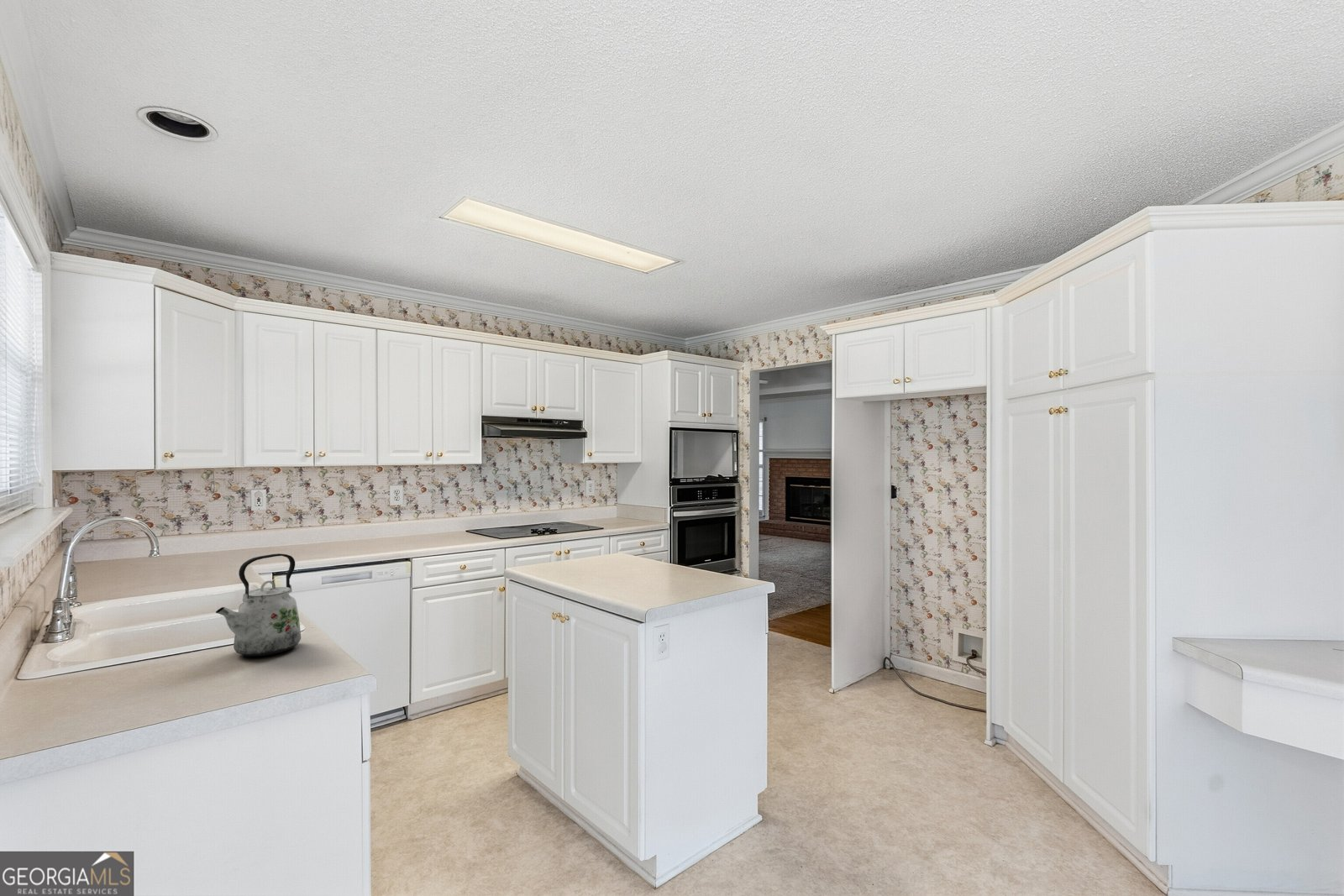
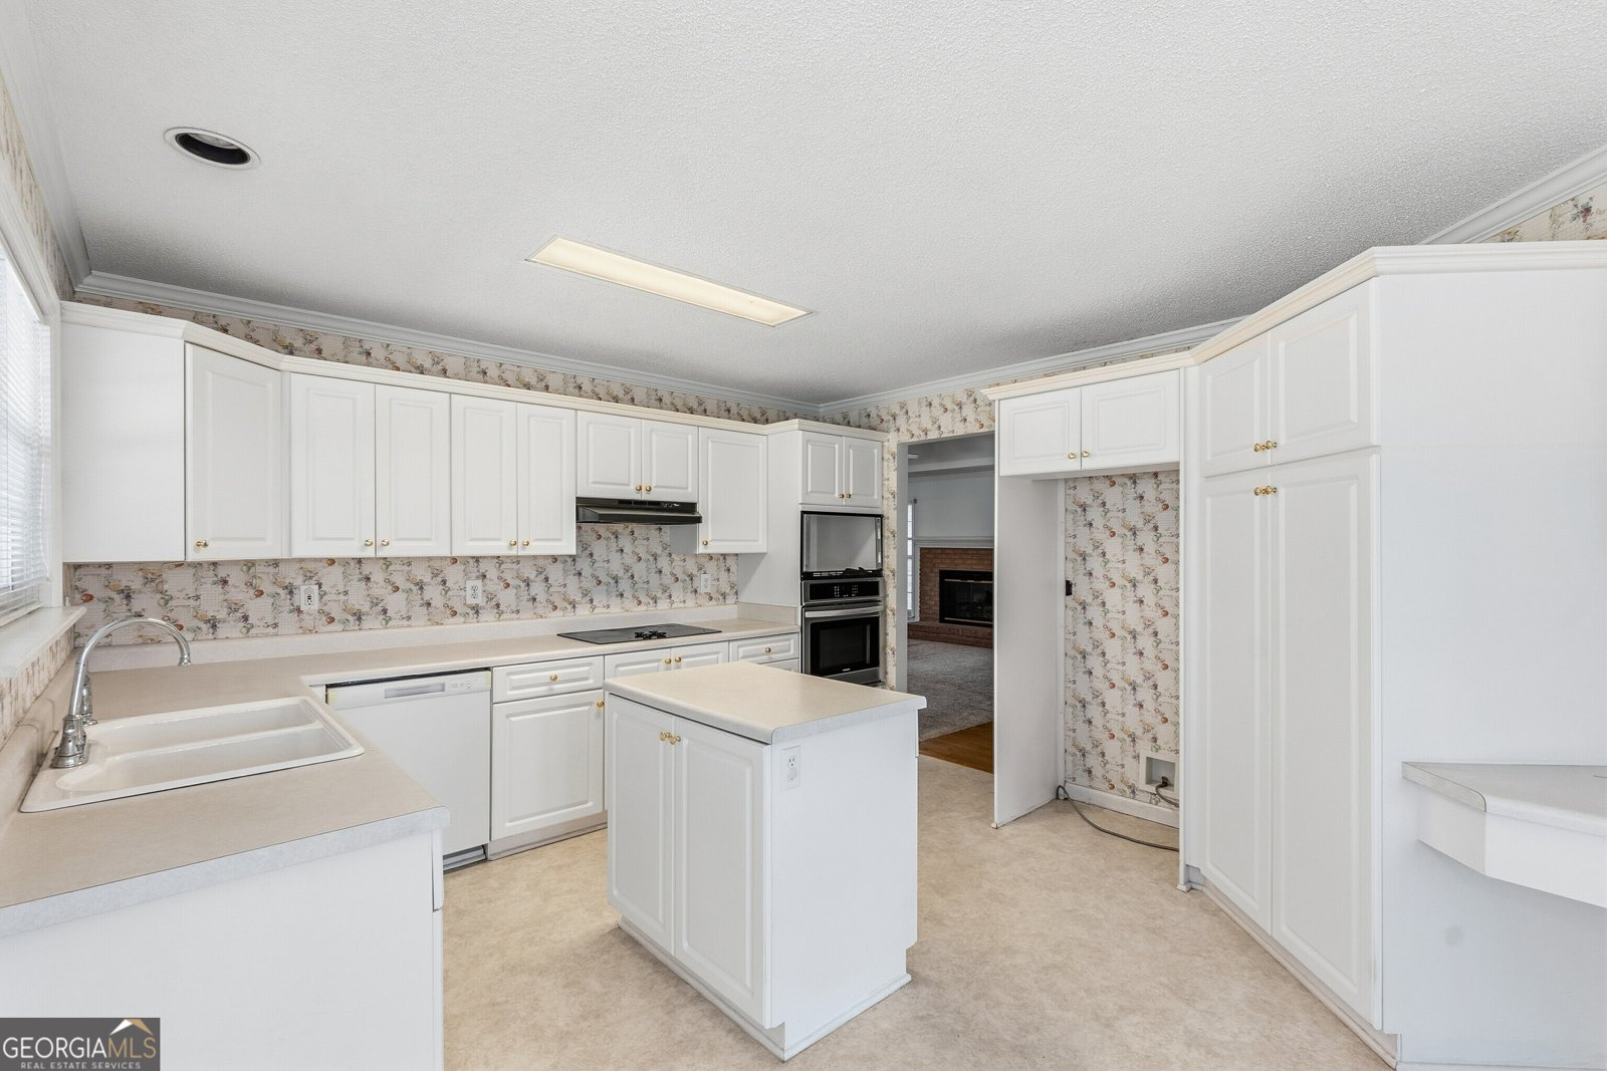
- kettle [215,553,302,657]
